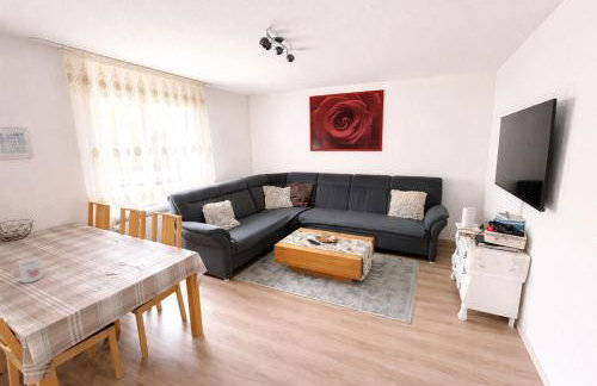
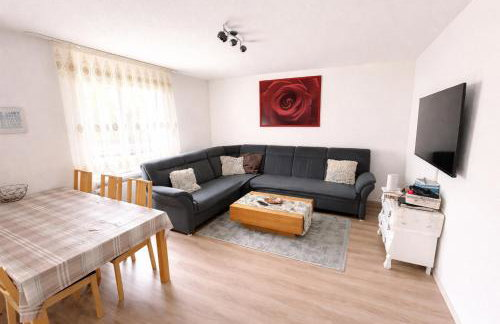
- mug [10,259,43,284]
